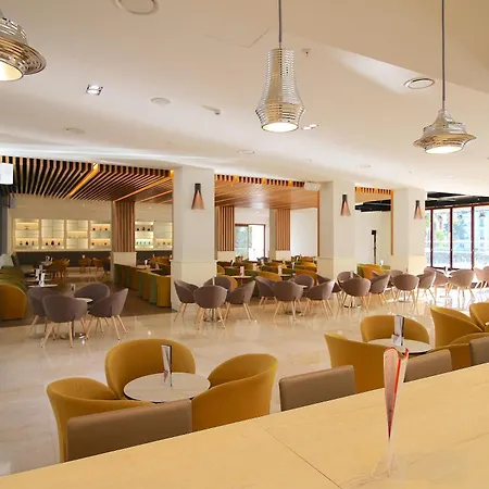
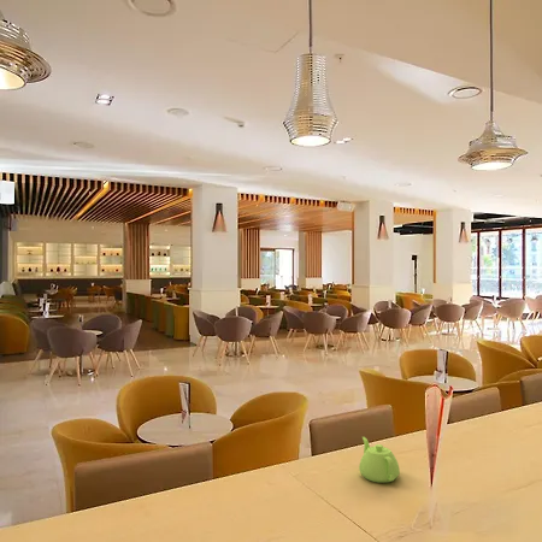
+ teapot [358,436,401,484]
